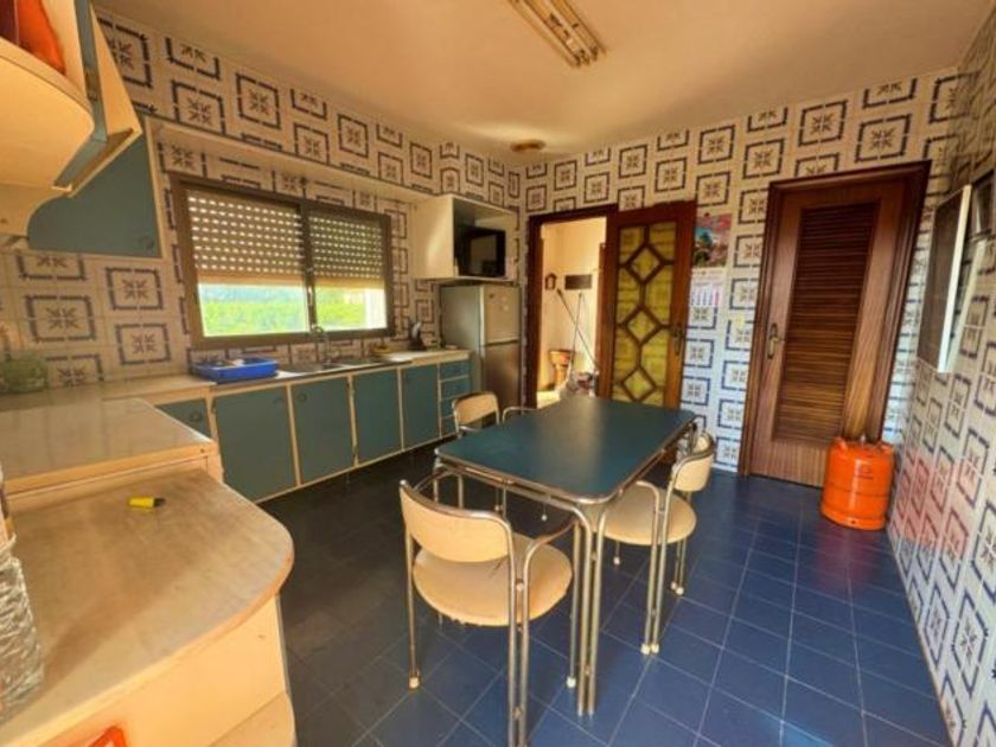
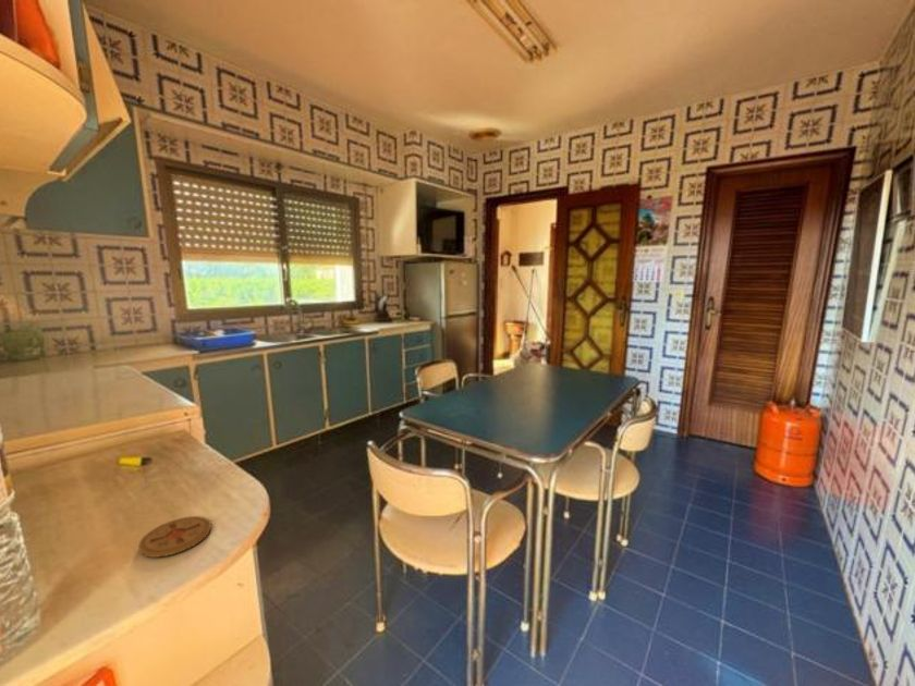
+ coaster [137,515,212,559]
